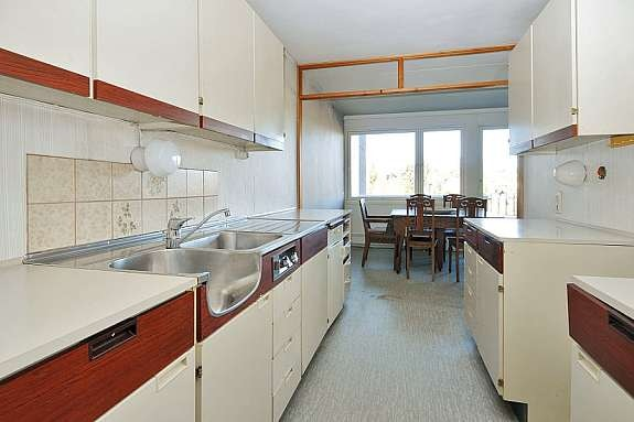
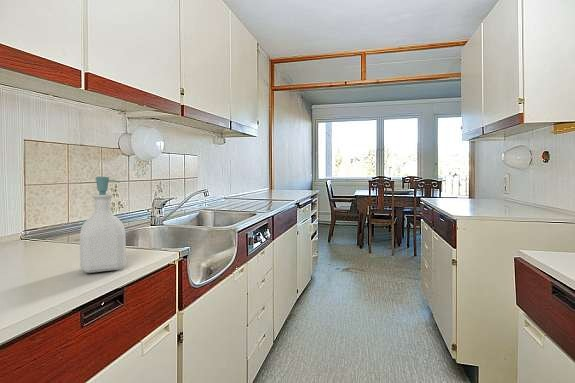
+ soap bottle [79,176,127,274]
